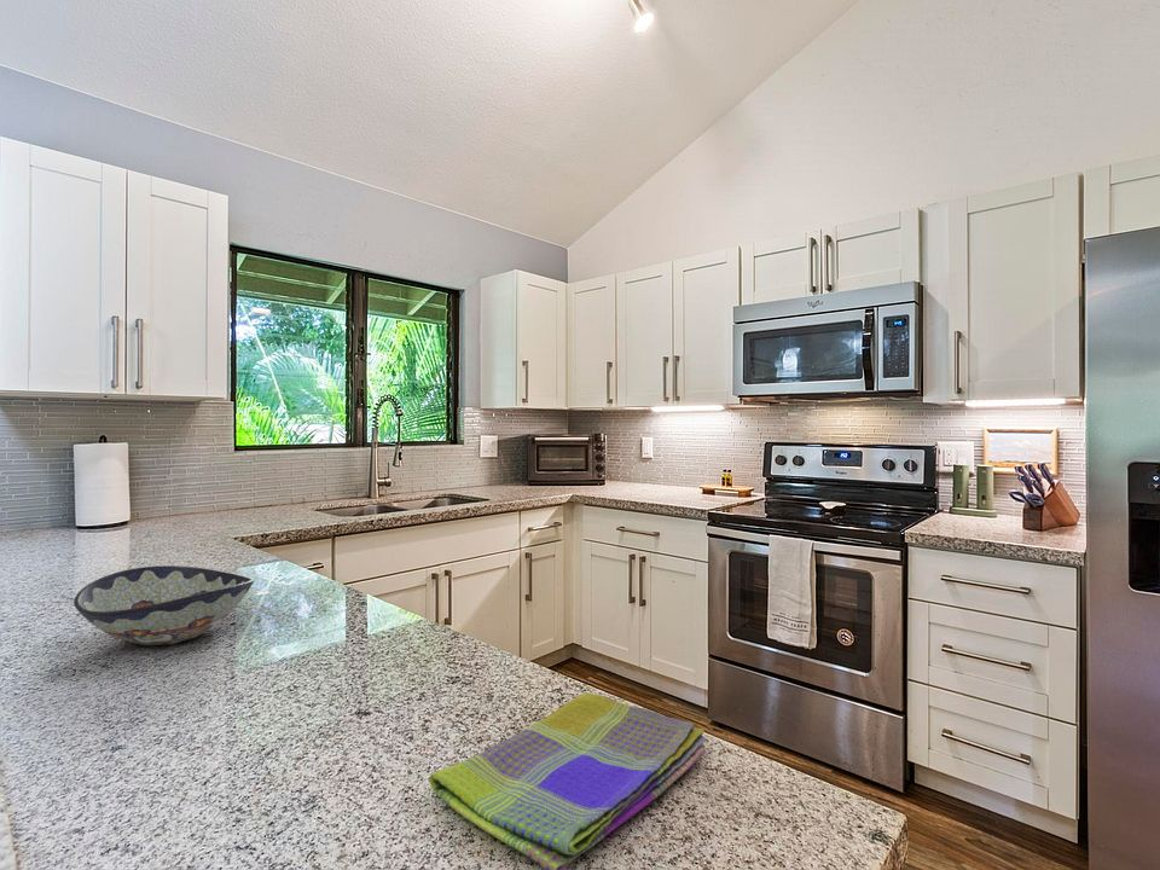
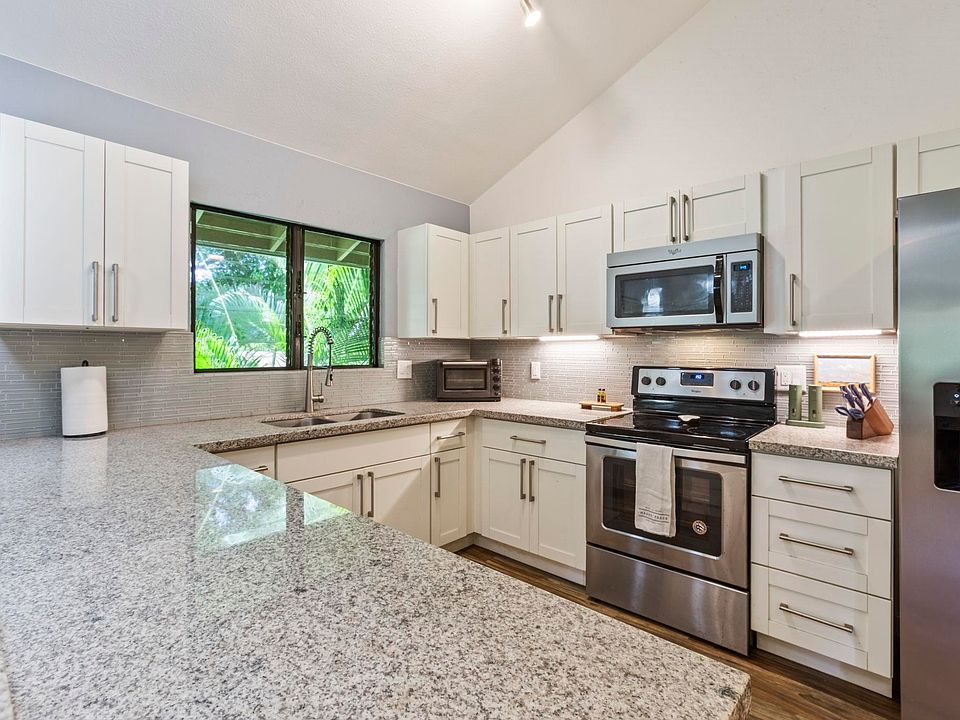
- decorative bowl [72,564,255,646]
- dish towel [429,692,708,870]
